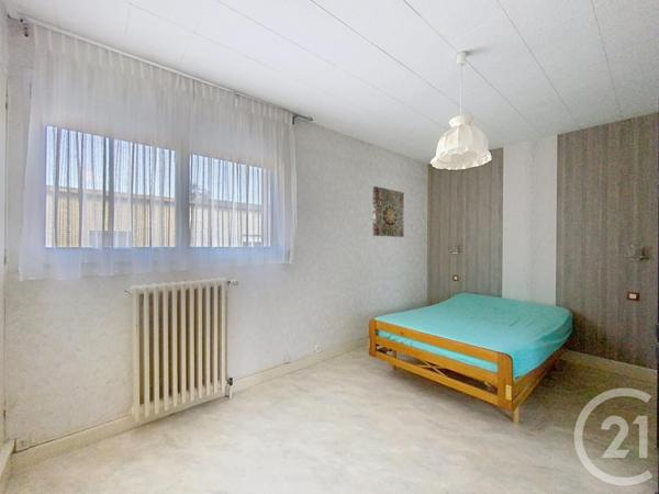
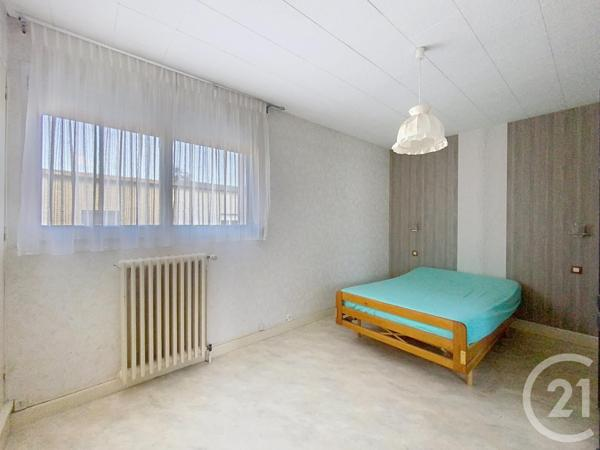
- wall art [372,186,404,238]
